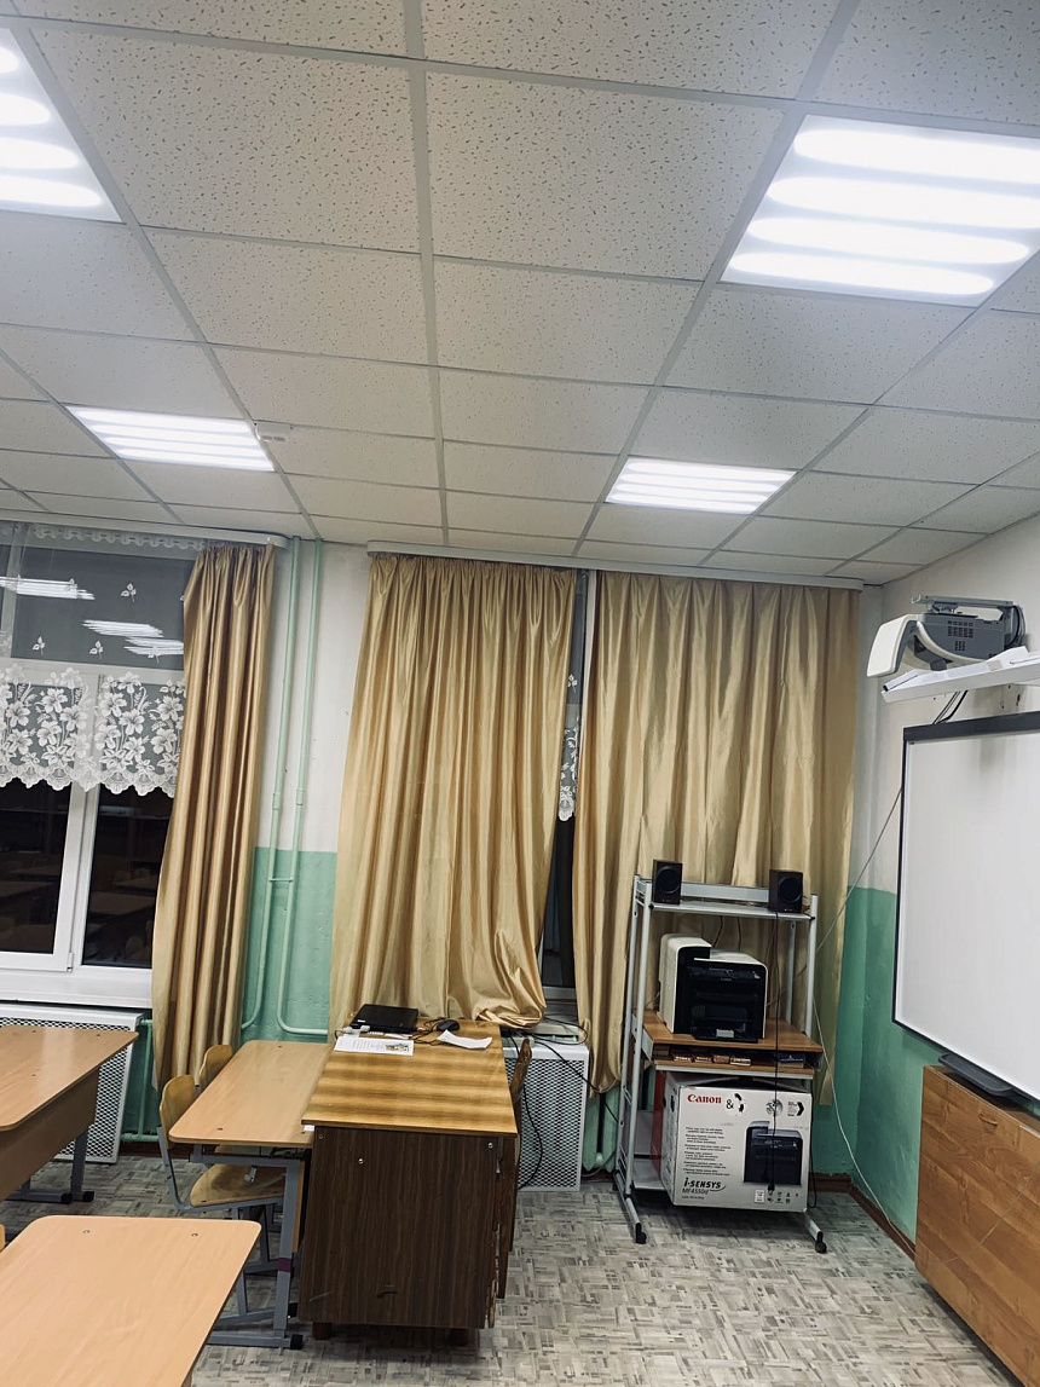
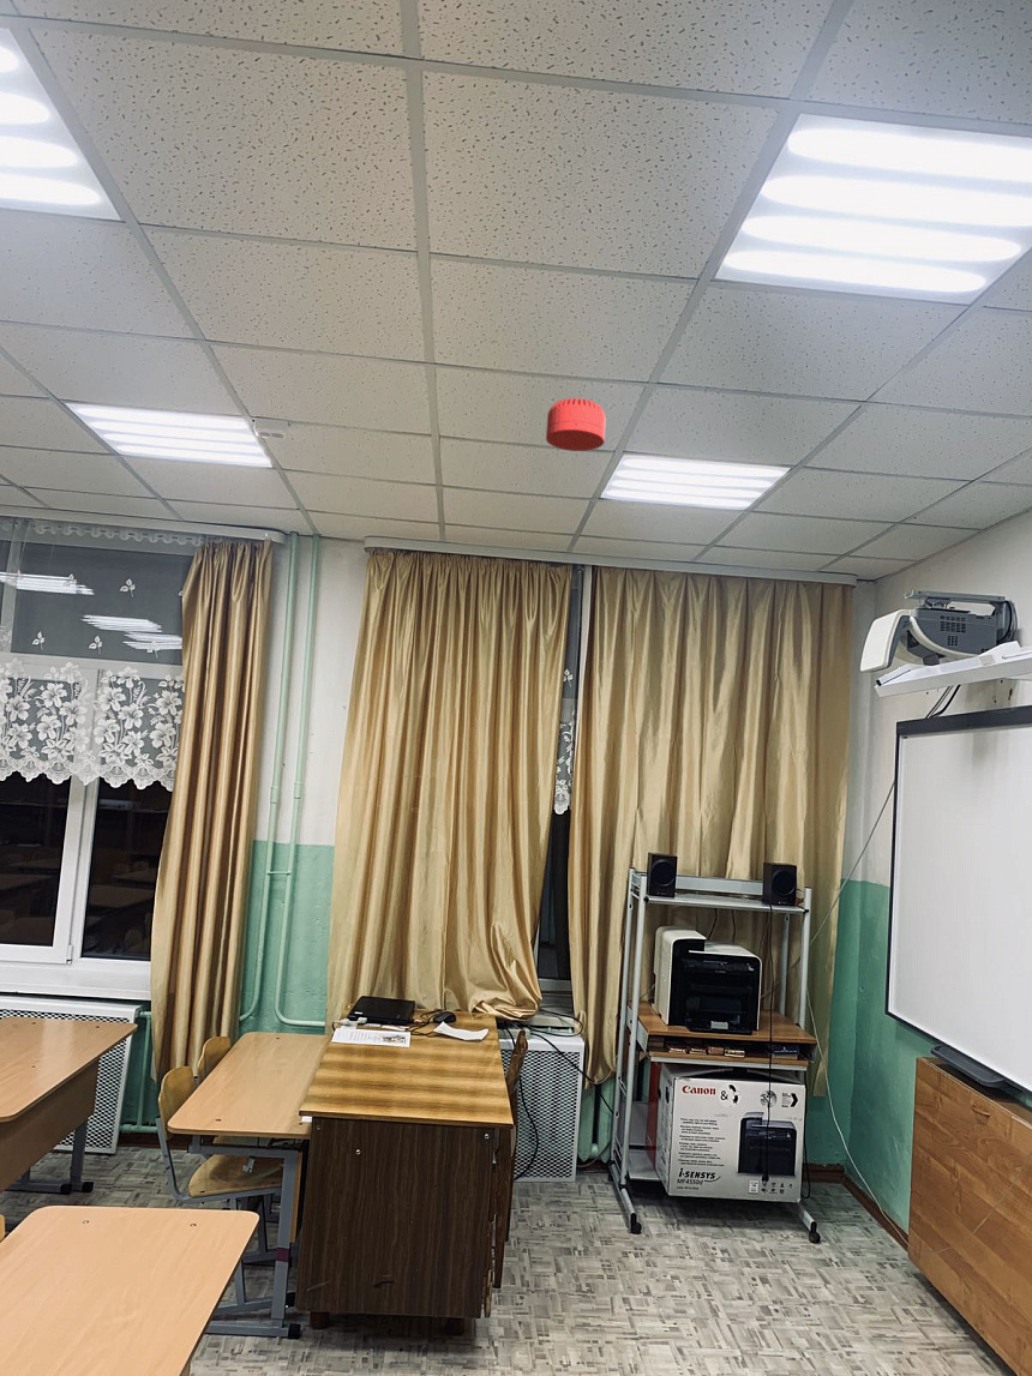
+ smoke detector [545,397,607,452]
